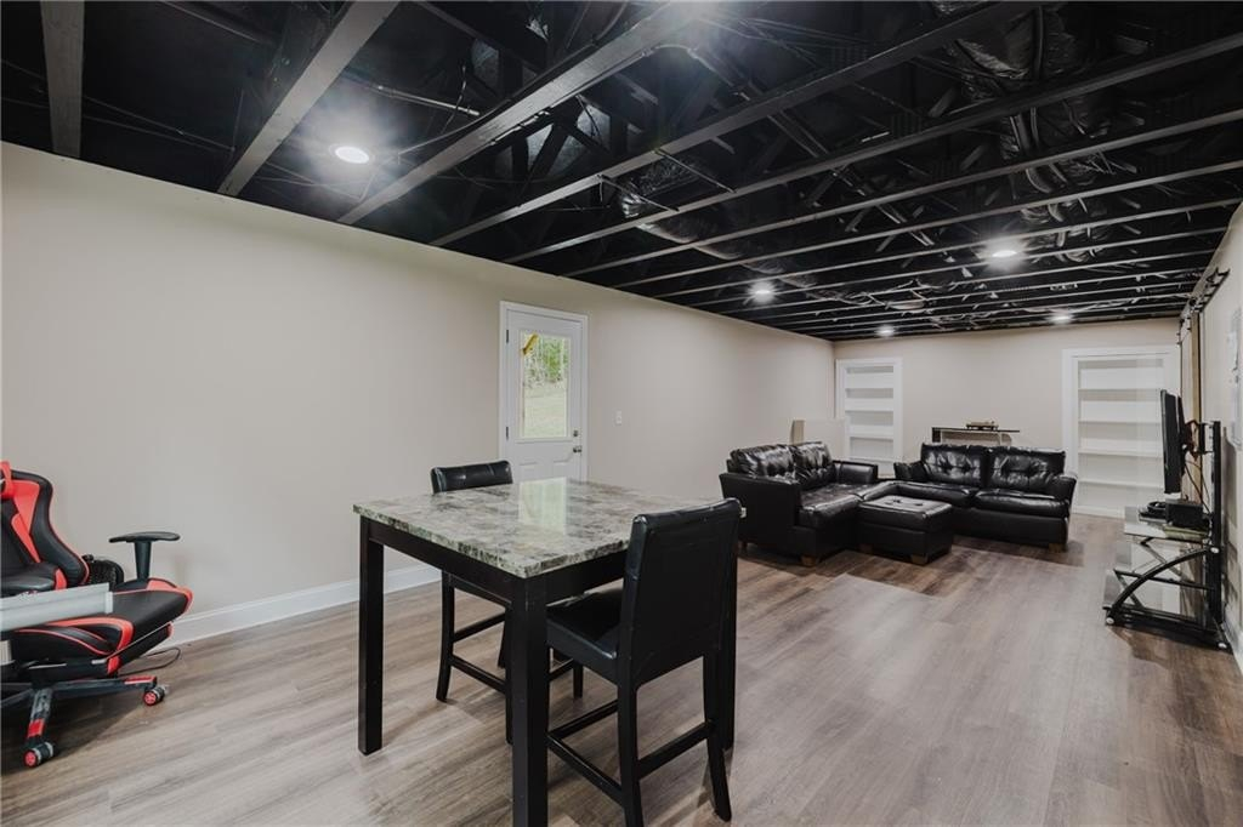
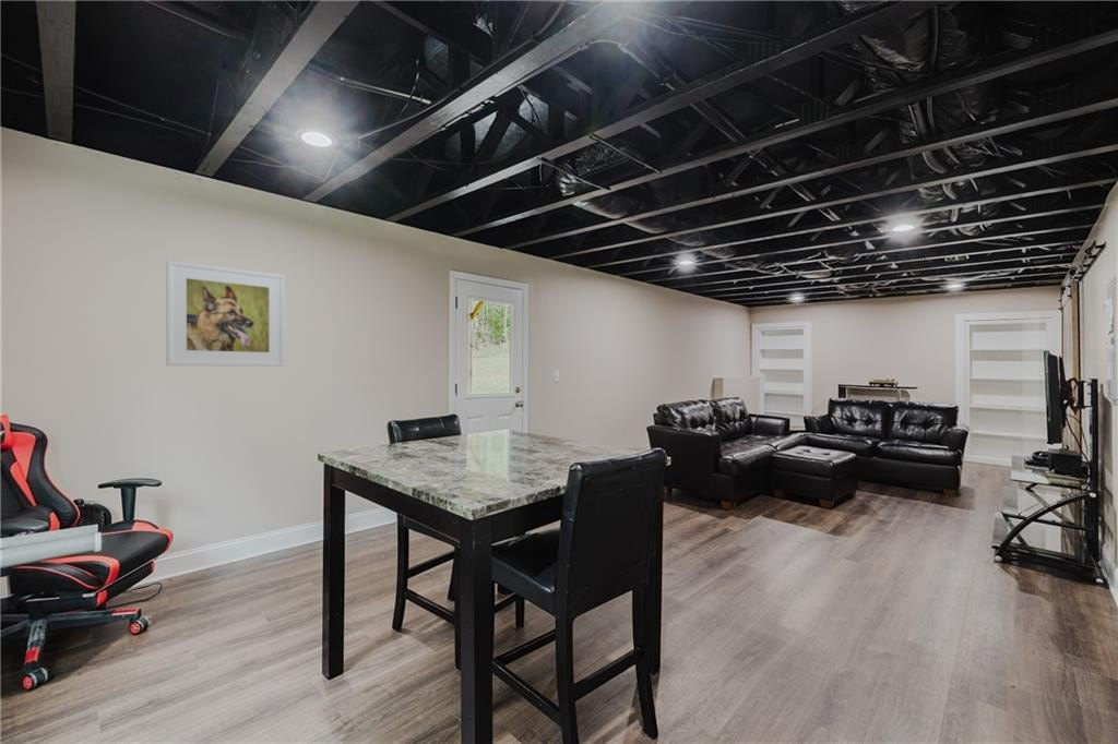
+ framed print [165,260,286,368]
